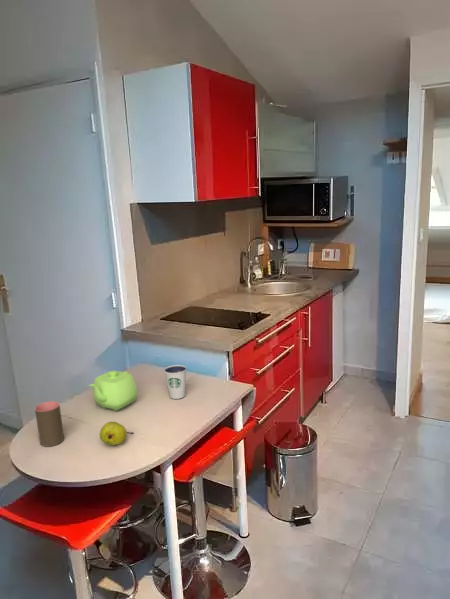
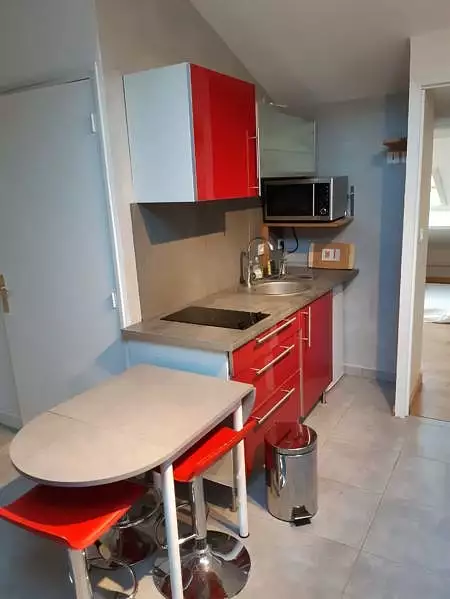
- fruit [99,421,135,446]
- teapot [87,370,138,412]
- cup [34,400,65,448]
- dixie cup [163,364,188,400]
